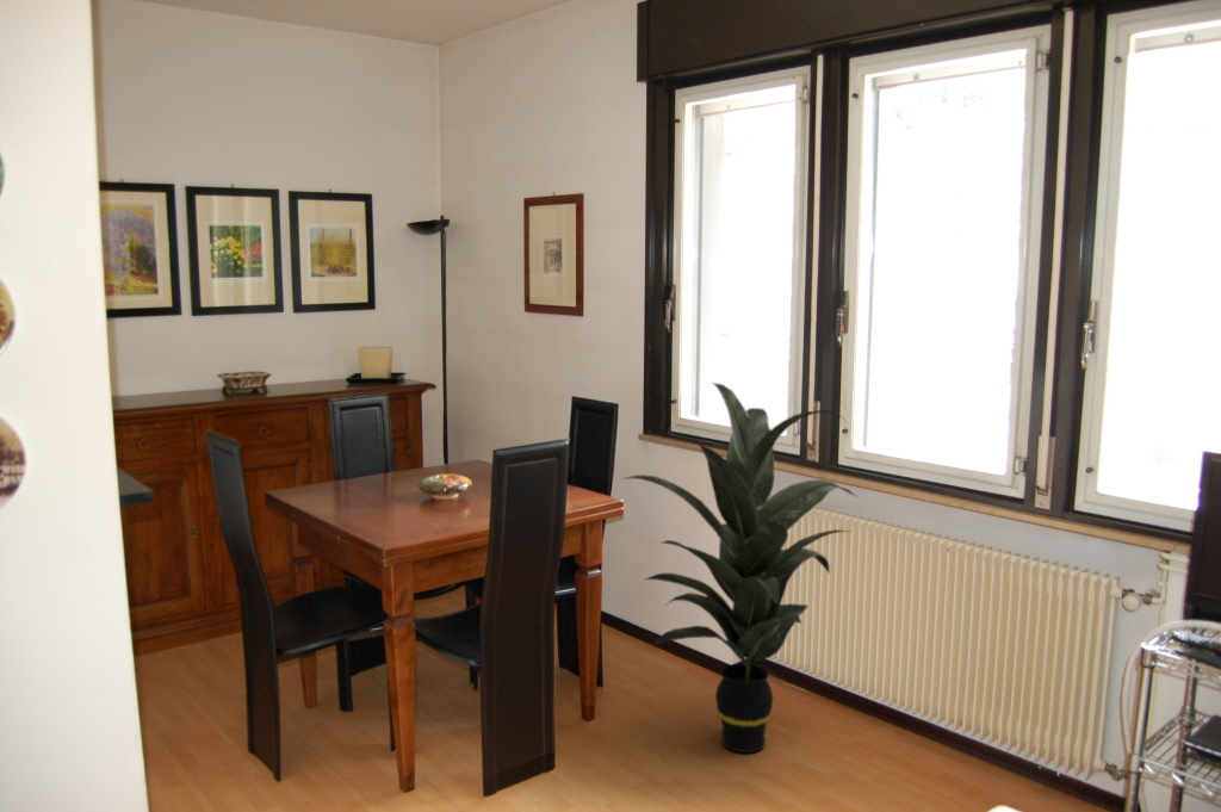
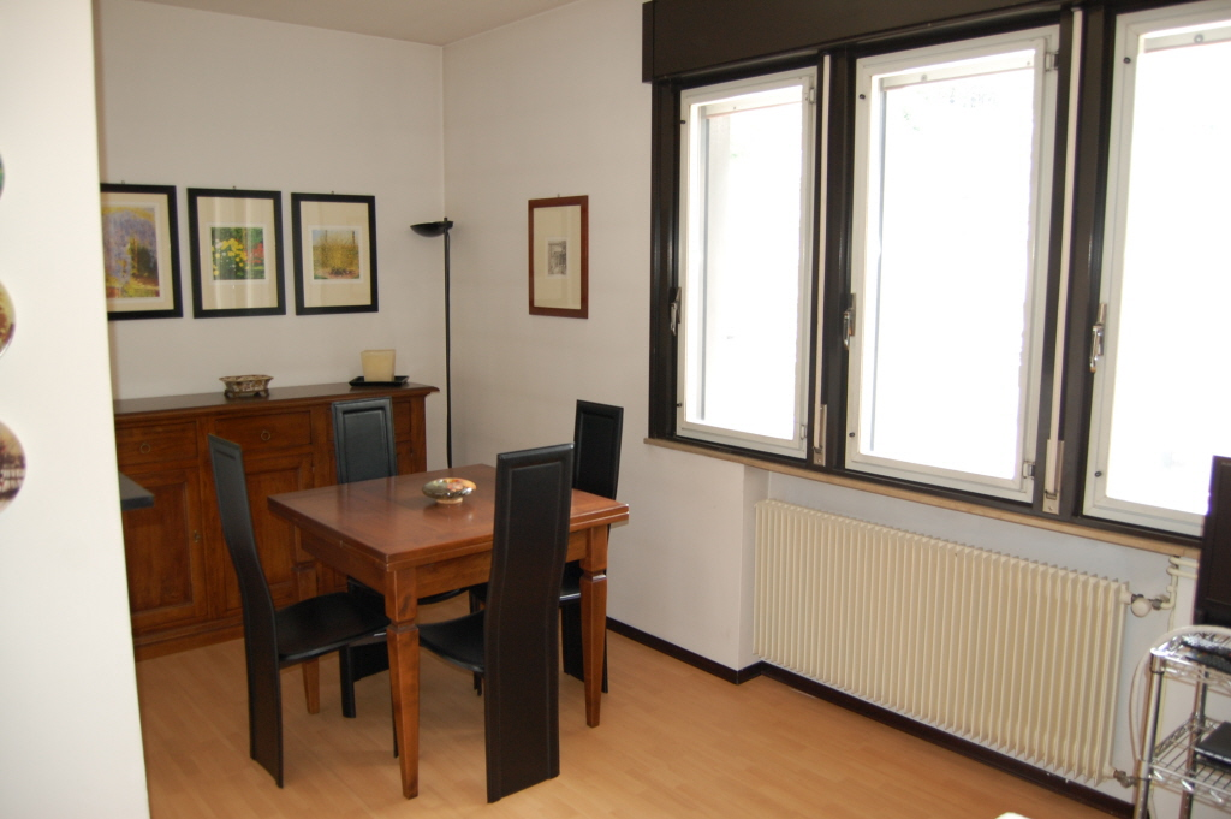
- indoor plant [620,382,857,754]
